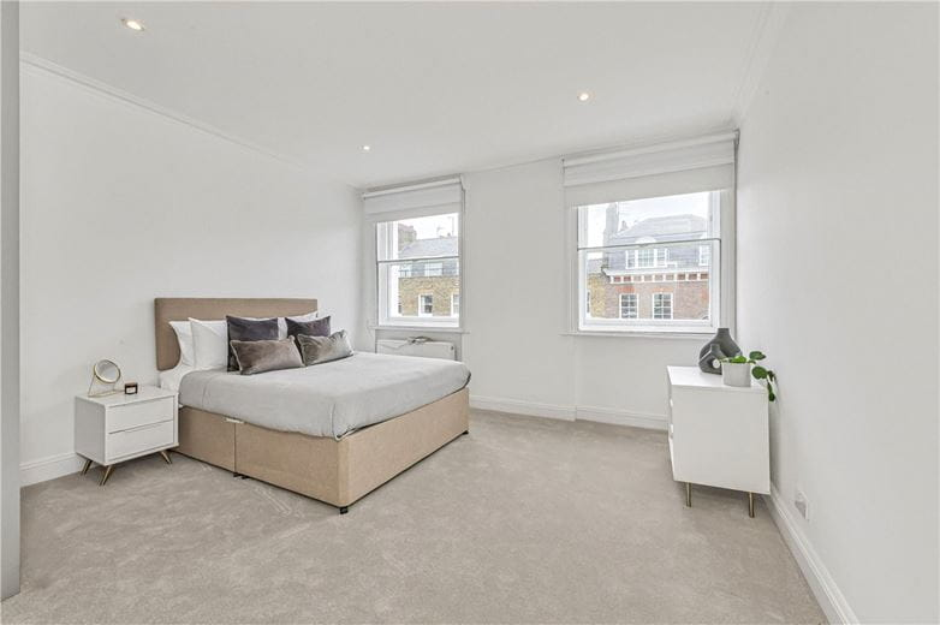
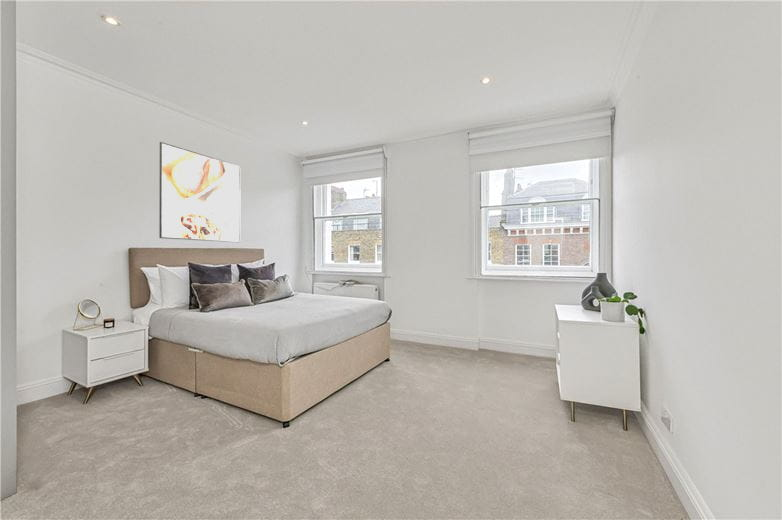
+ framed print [158,141,242,243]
